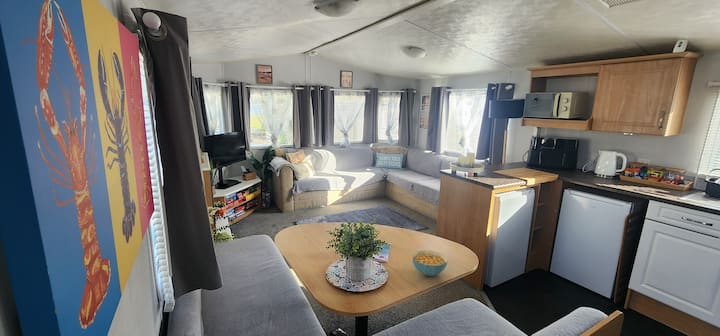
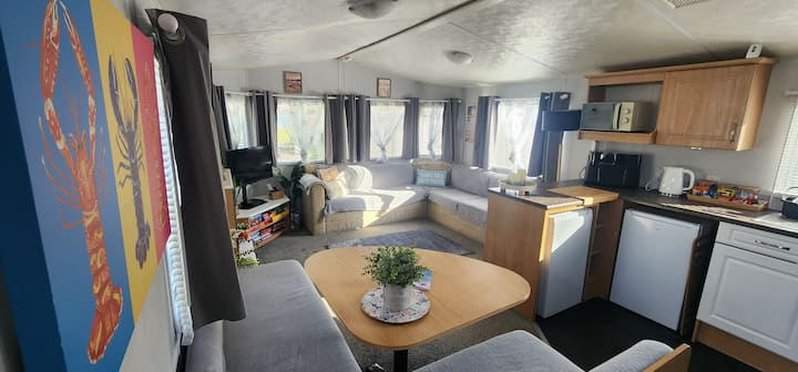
- cereal bowl [412,249,448,277]
